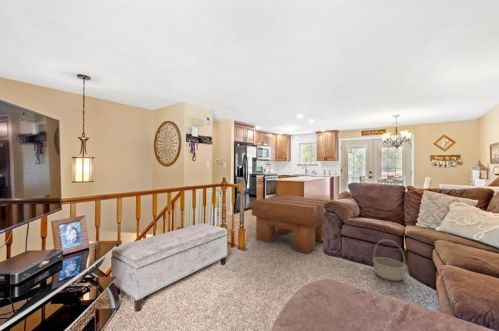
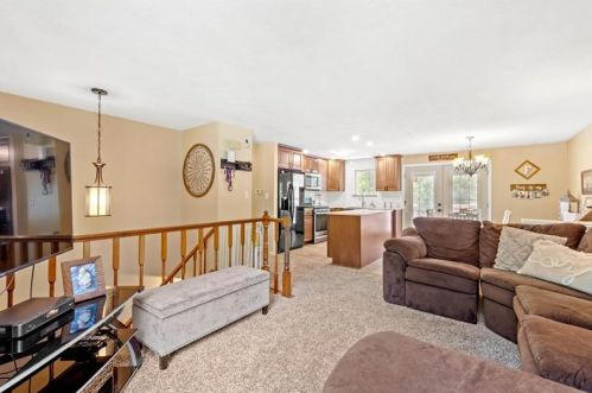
- coffee table [251,194,334,255]
- basket [372,238,407,282]
